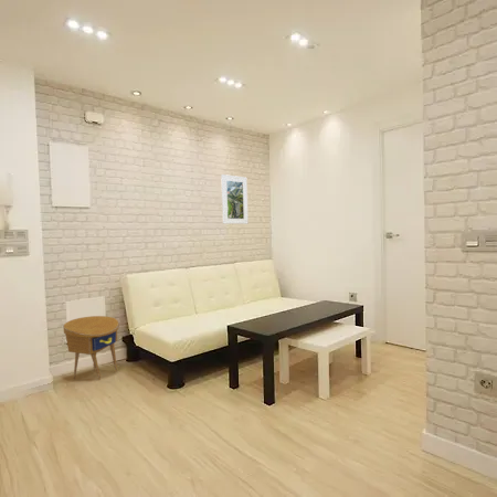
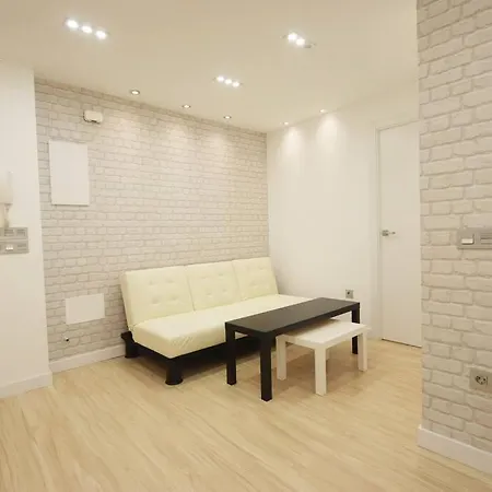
- side table [62,315,120,380]
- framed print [220,173,250,225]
